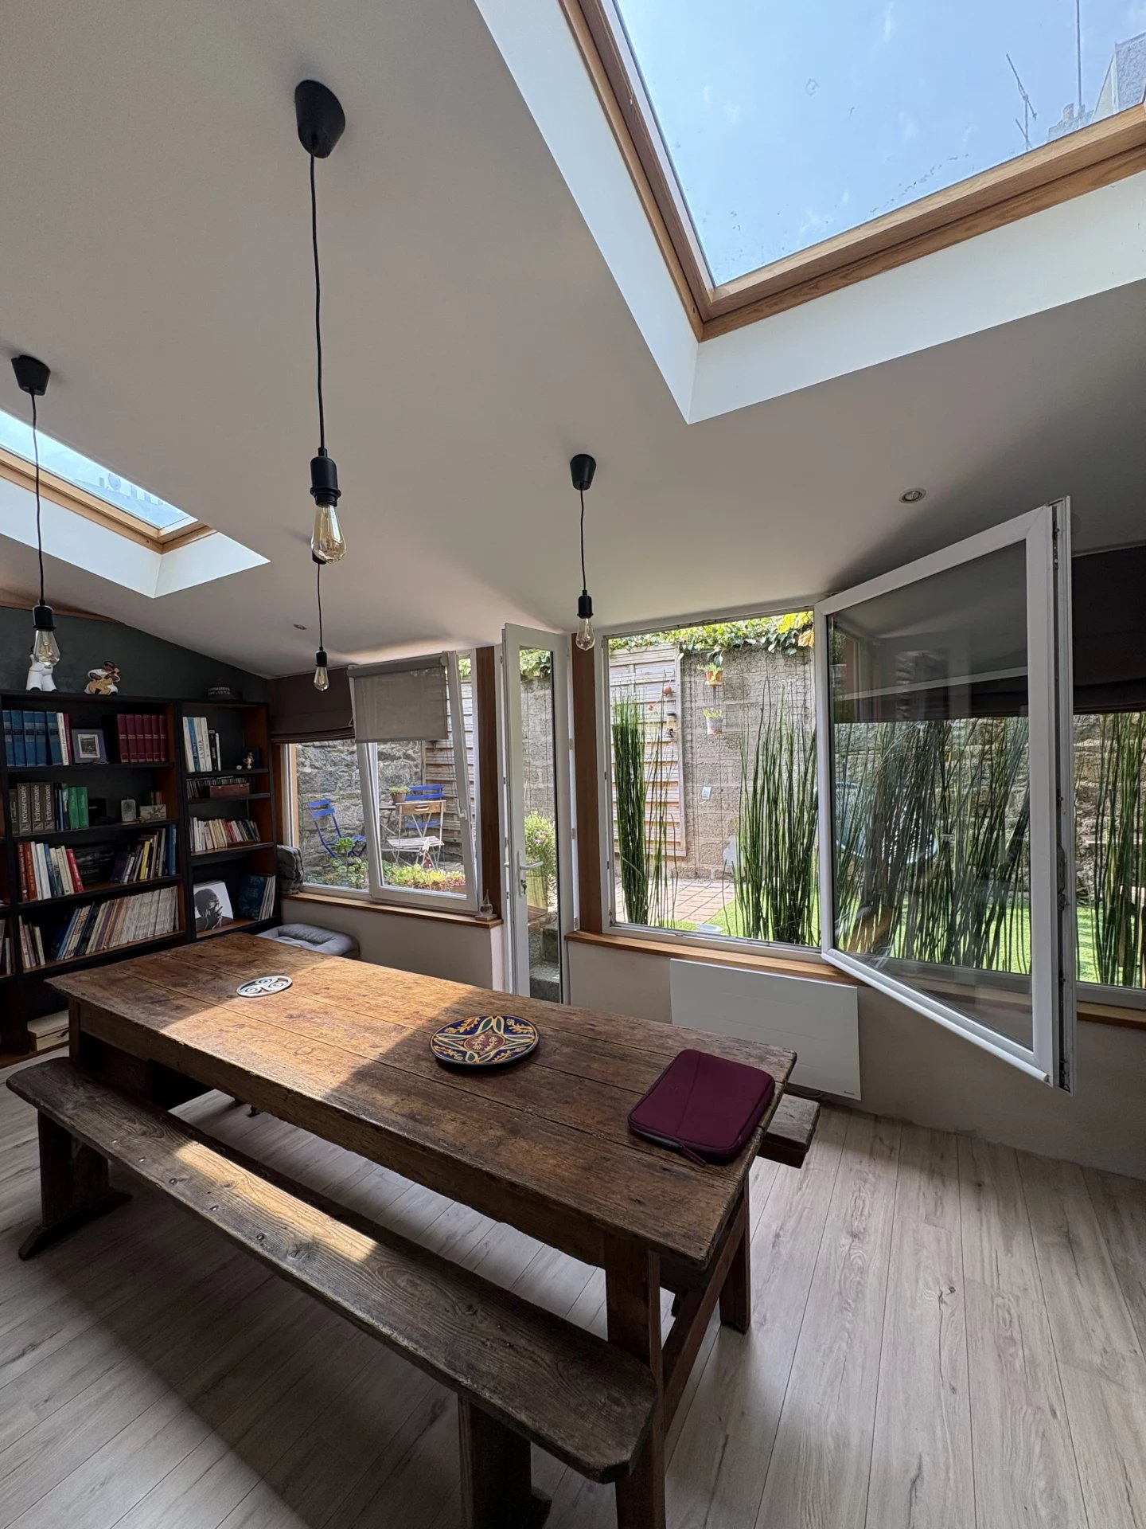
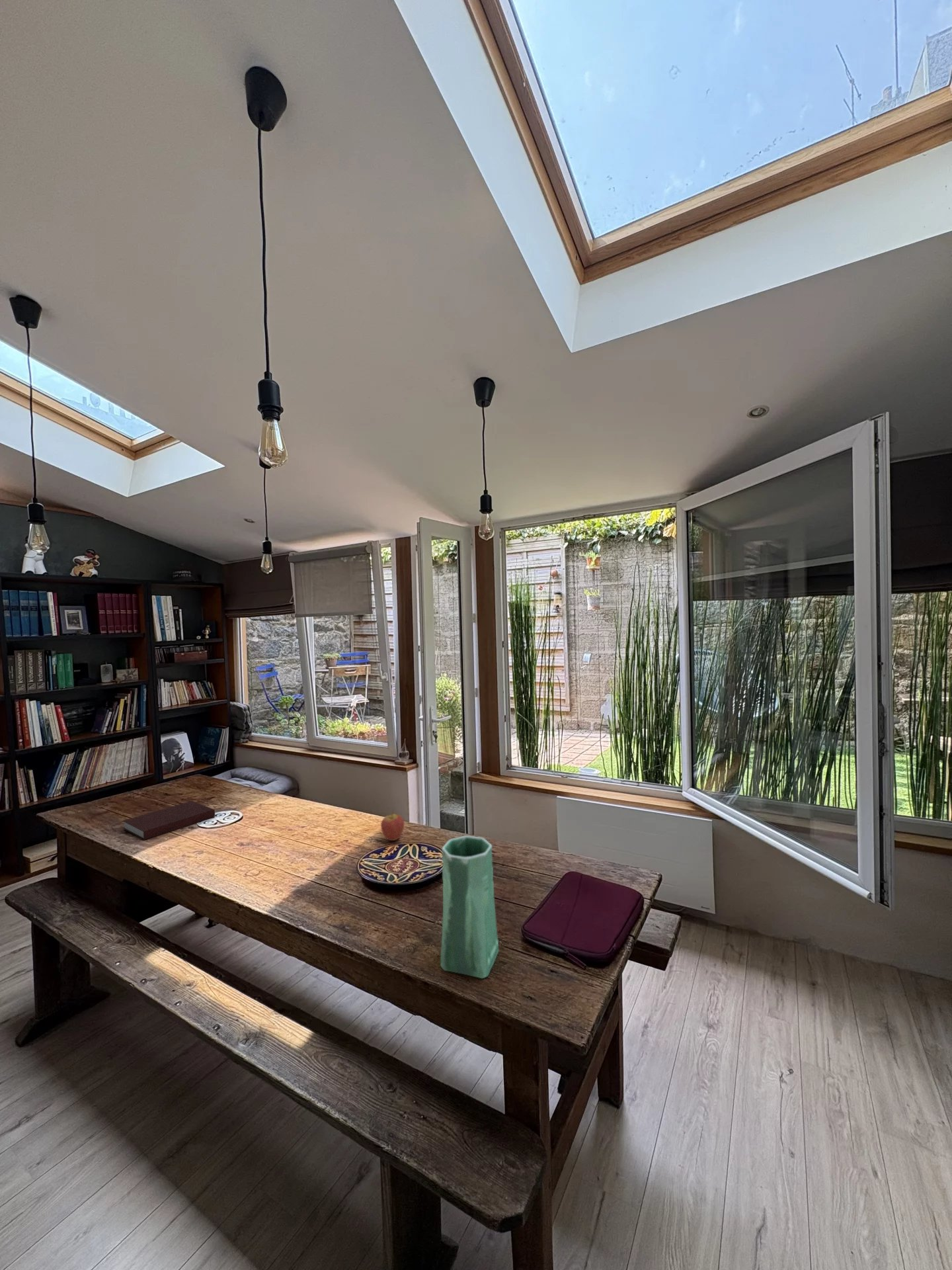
+ notebook [122,800,216,841]
+ vase [440,835,500,979]
+ fruit [380,809,405,841]
